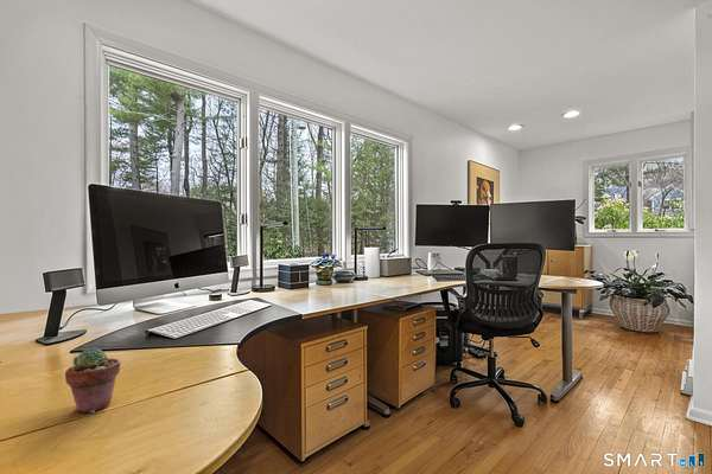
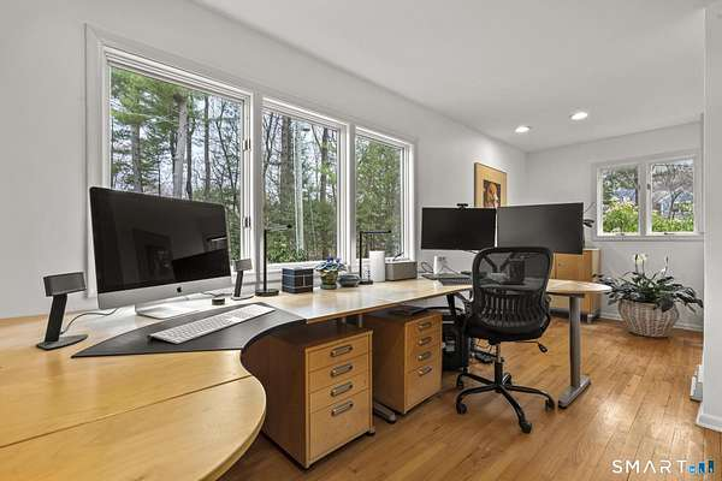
- potted succulent [64,347,121,415]
